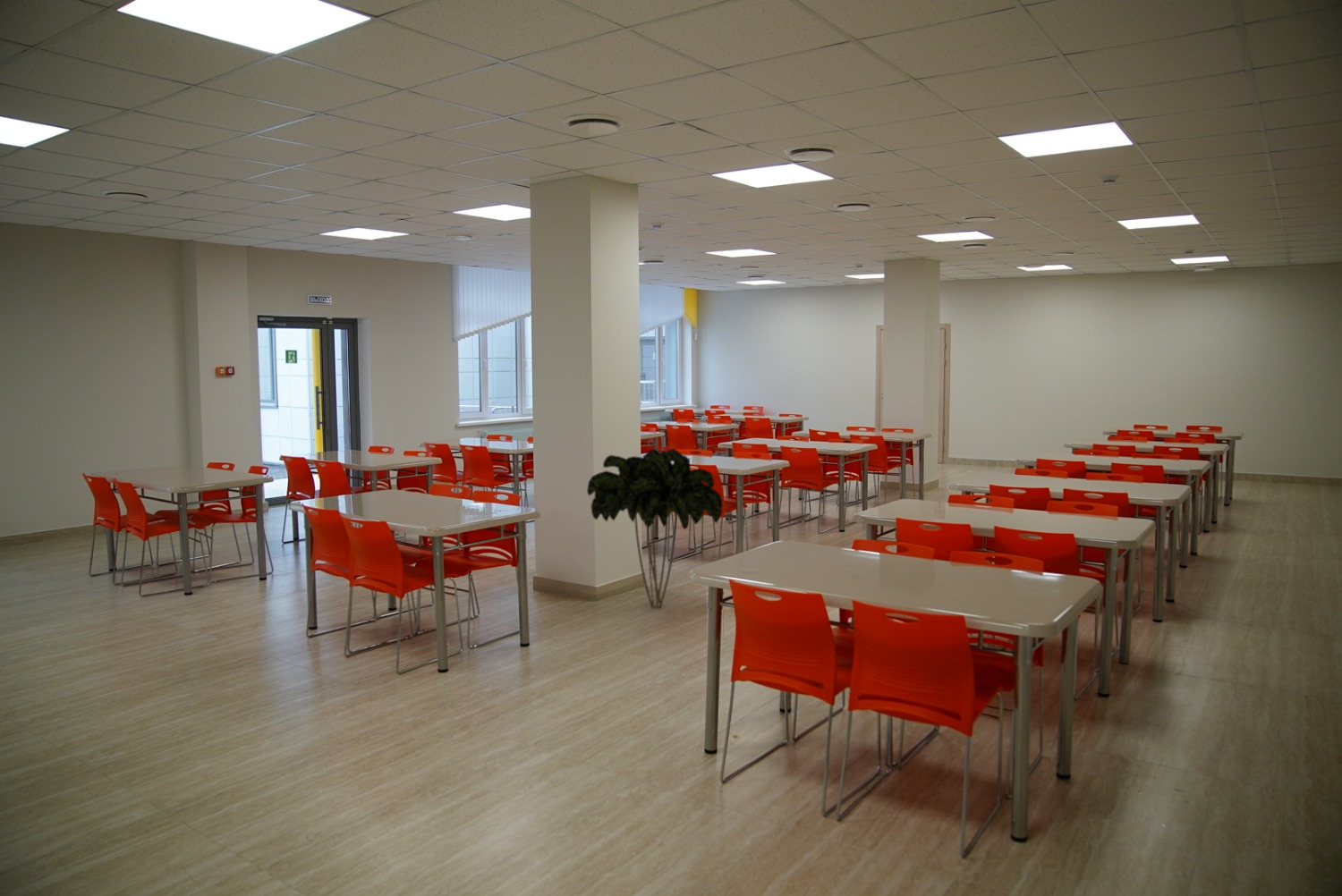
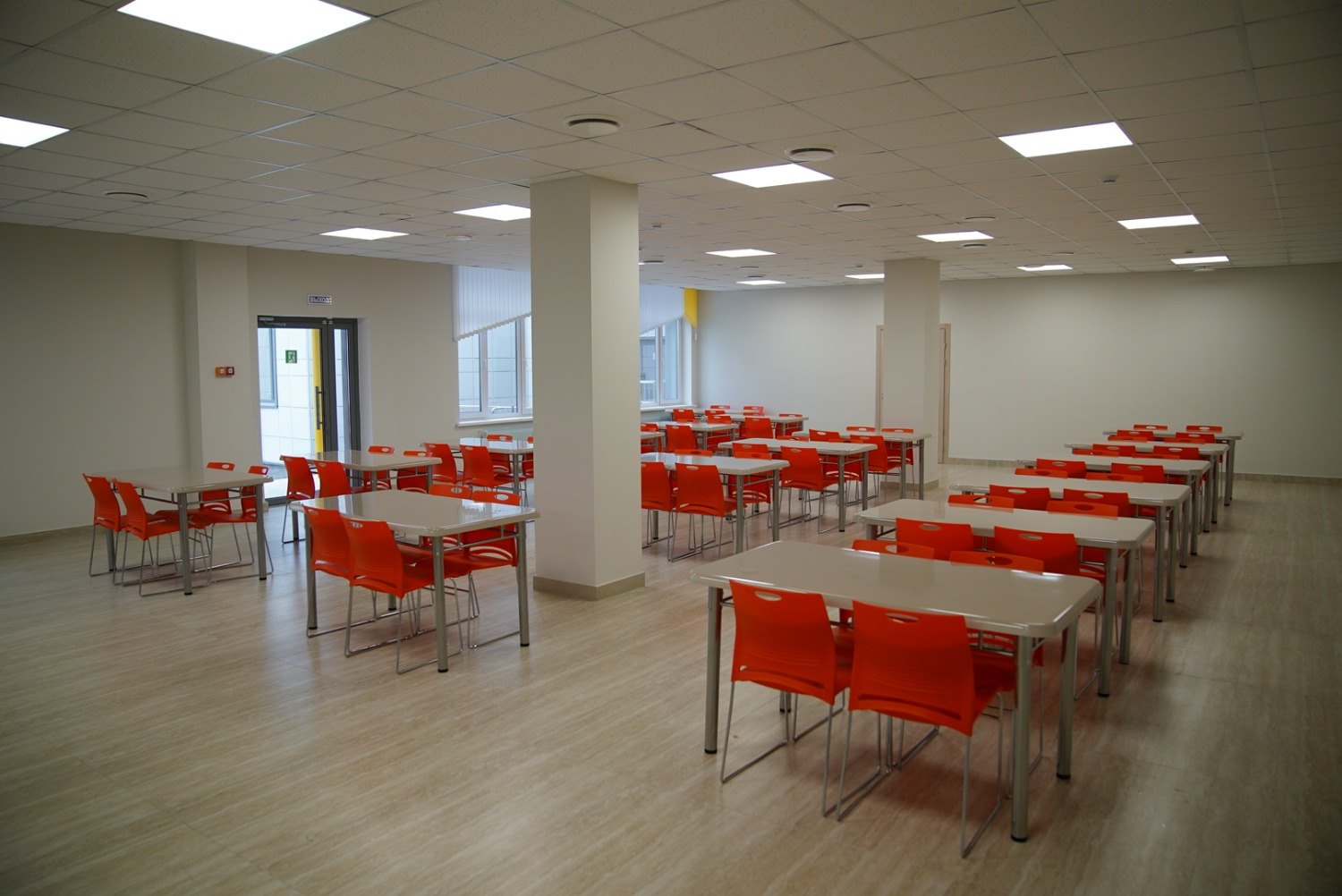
- indoor plant [586,448,724,609]
